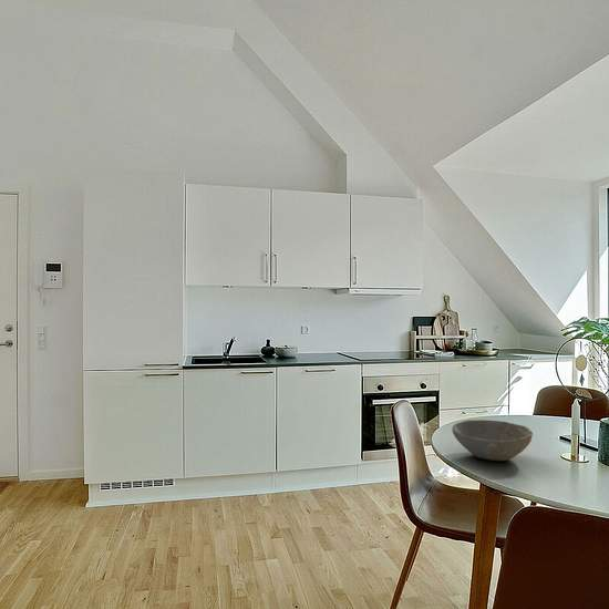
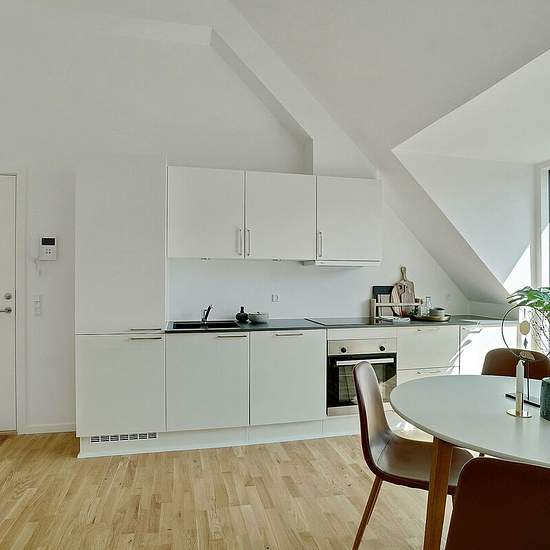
- bowl [451,419,534,462]
